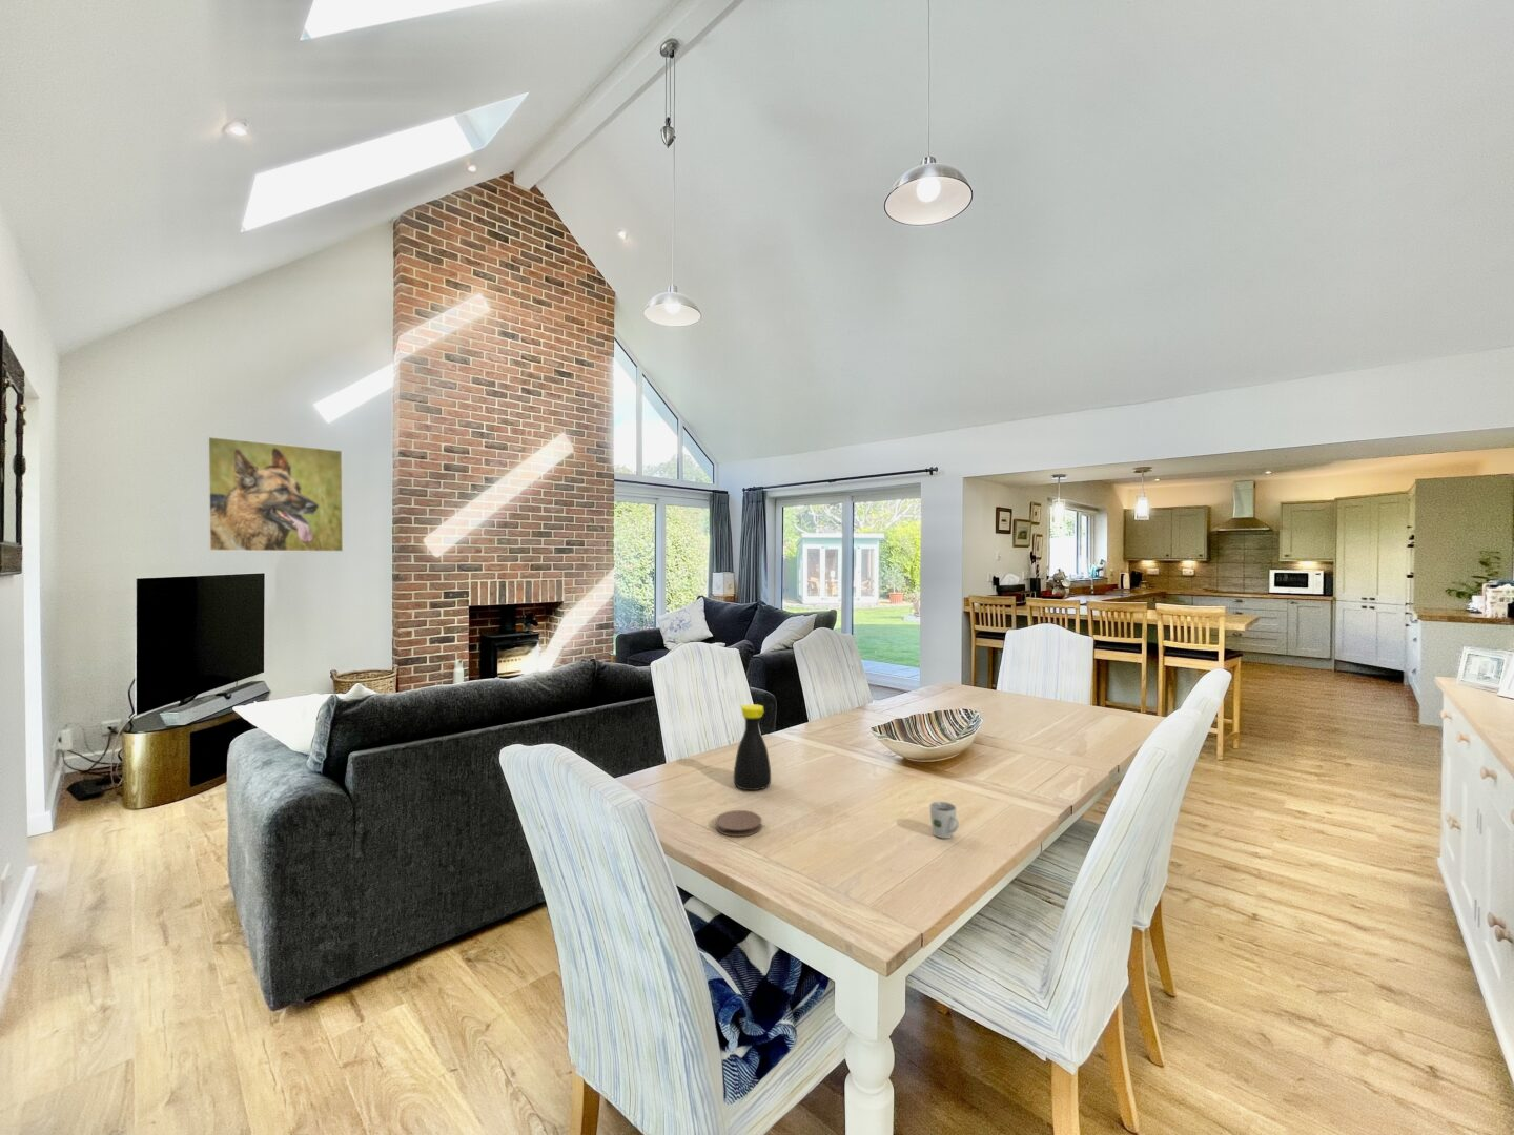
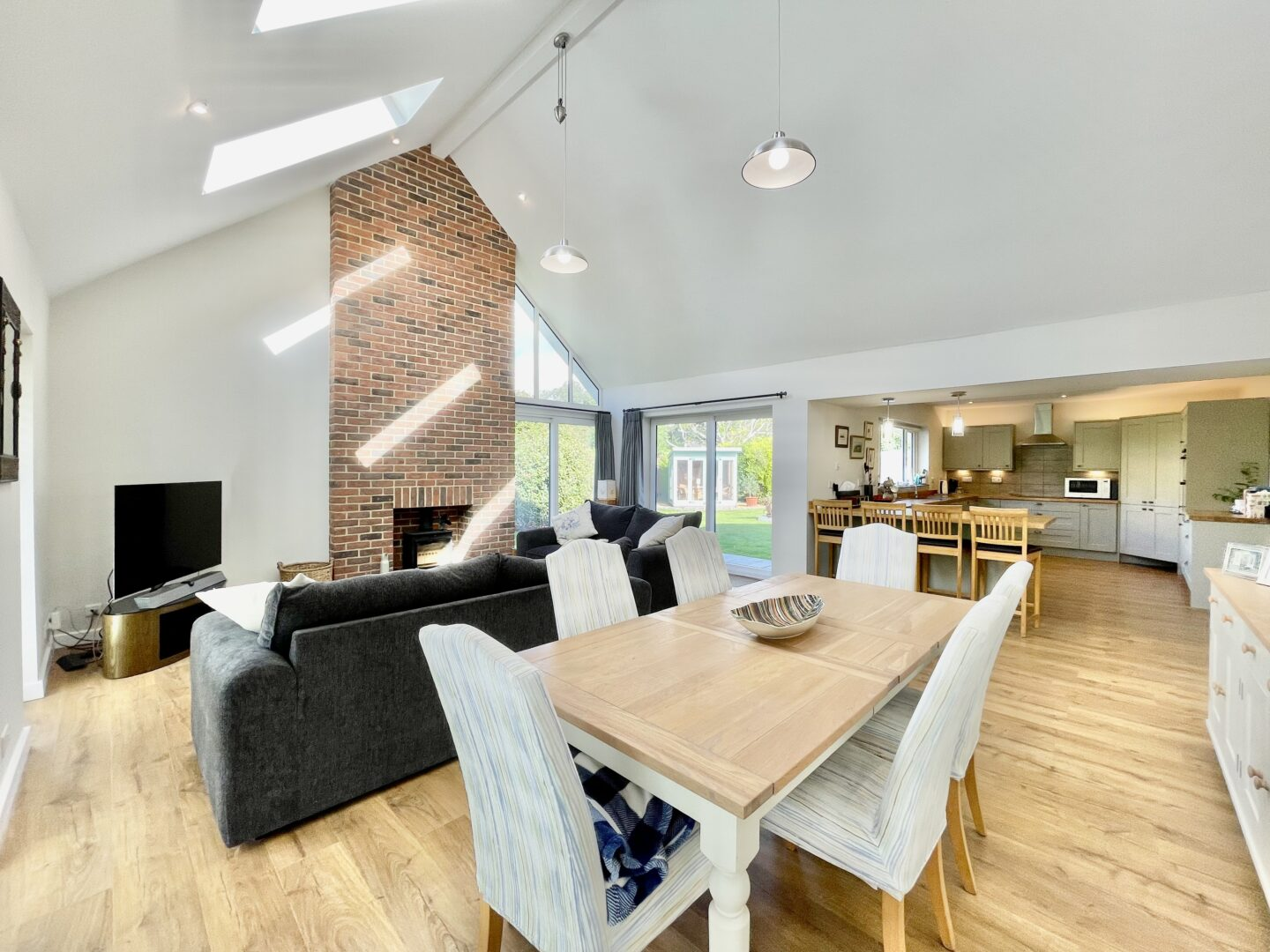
- coaster [714,810,763,838]
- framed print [207,436,343,553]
- bottle [733,703,771,792]
- cup [930,794,960,839]
